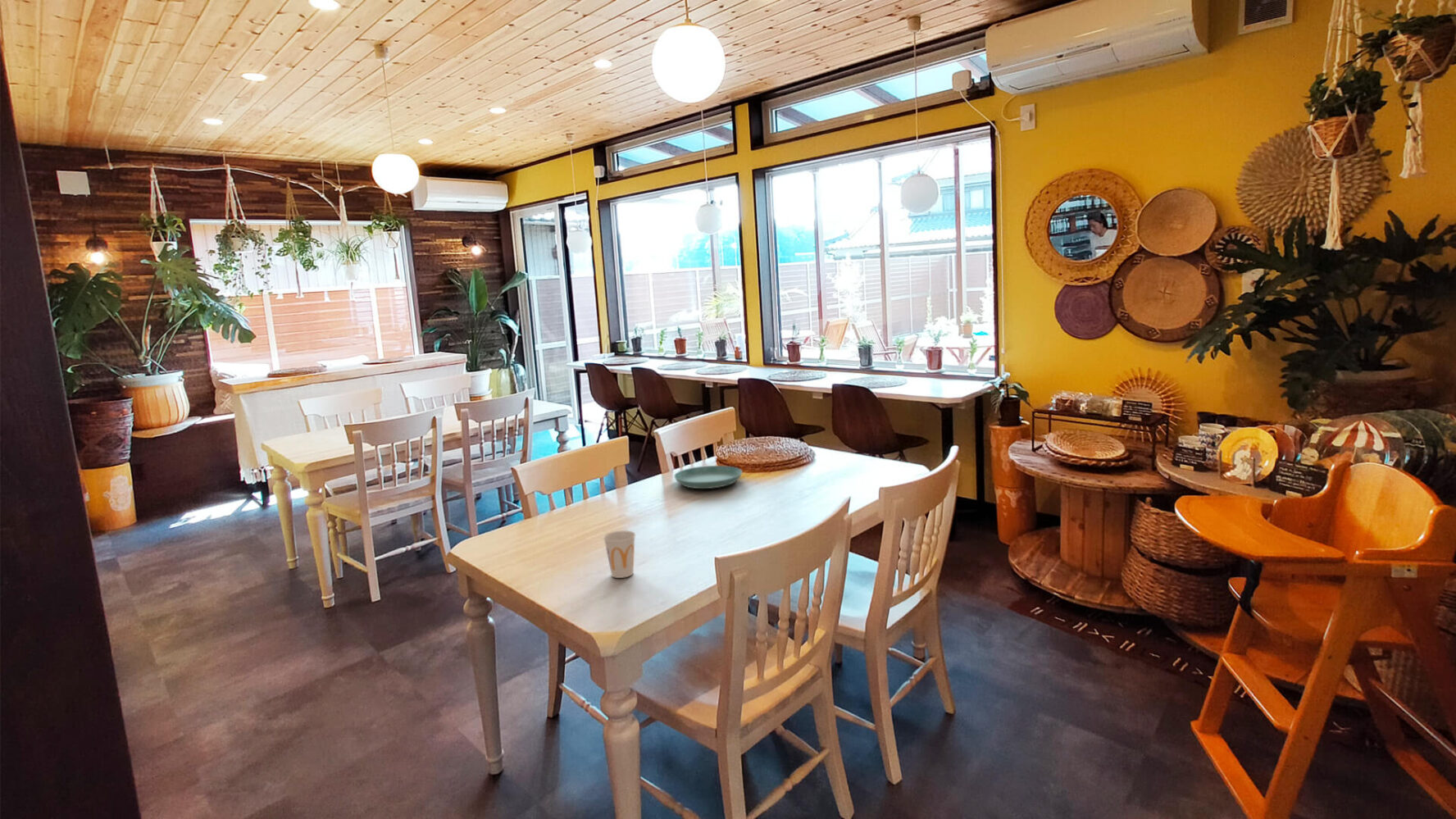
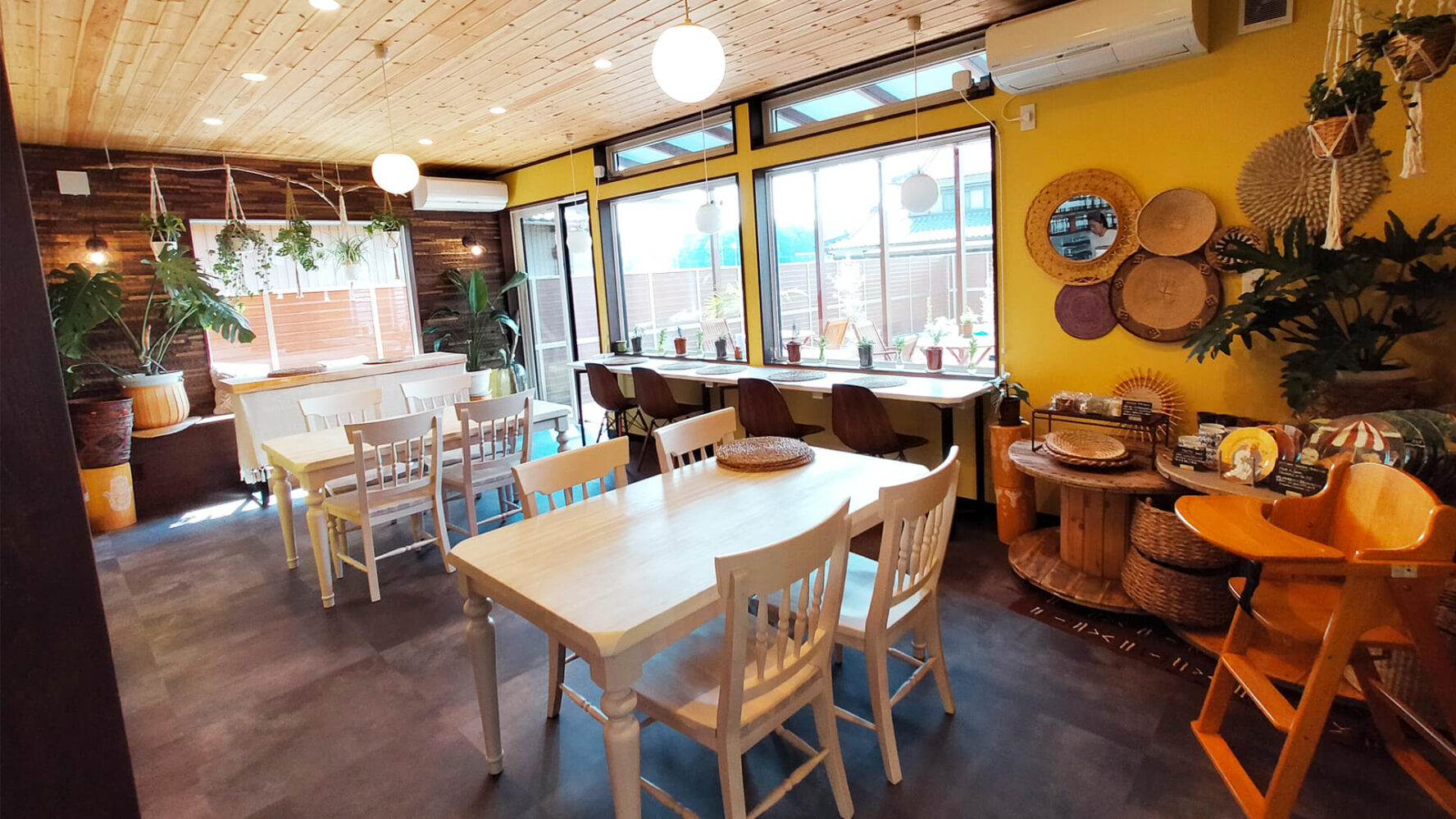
- cup [603,530,636,579]
- saucer [673,465,743,489]
